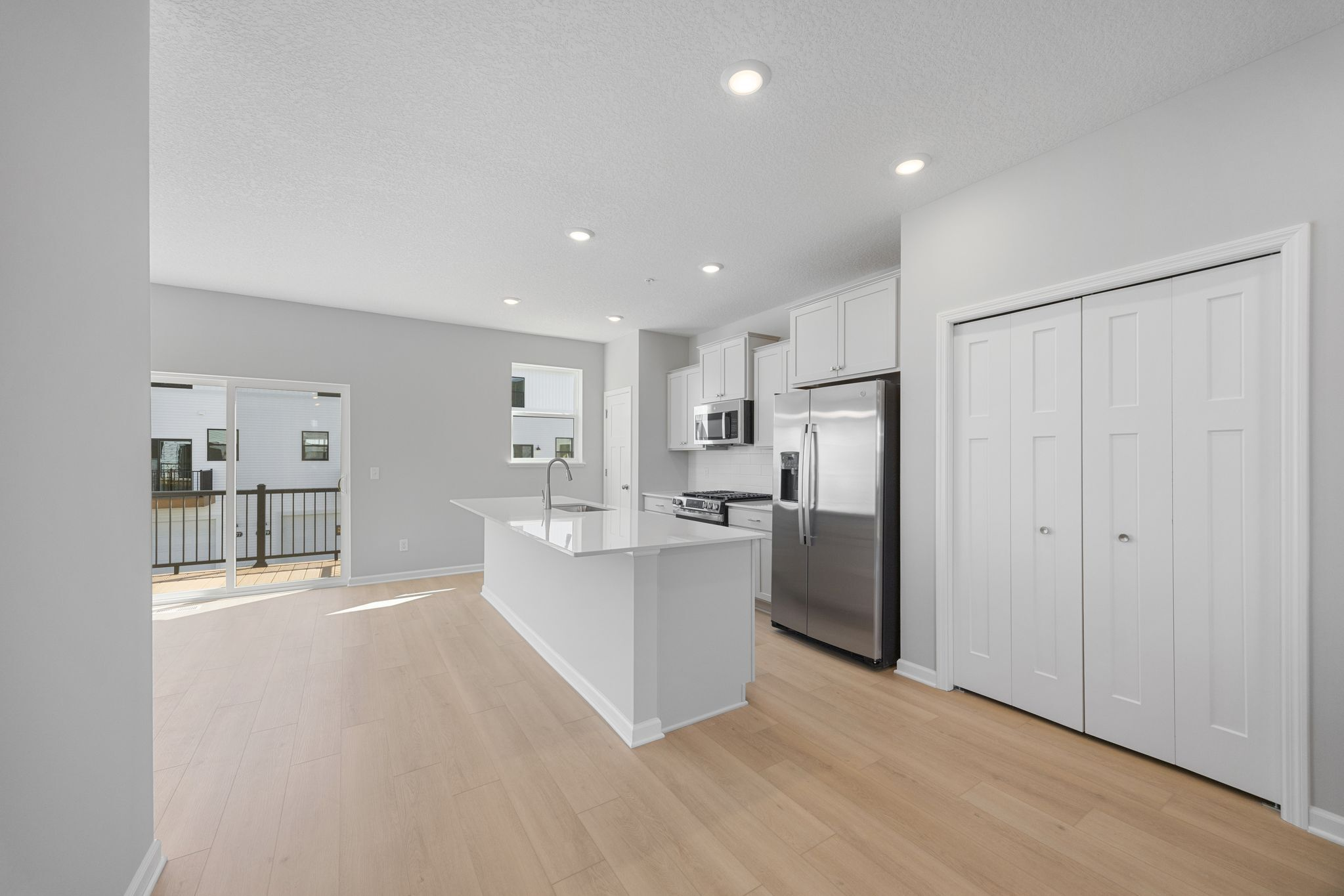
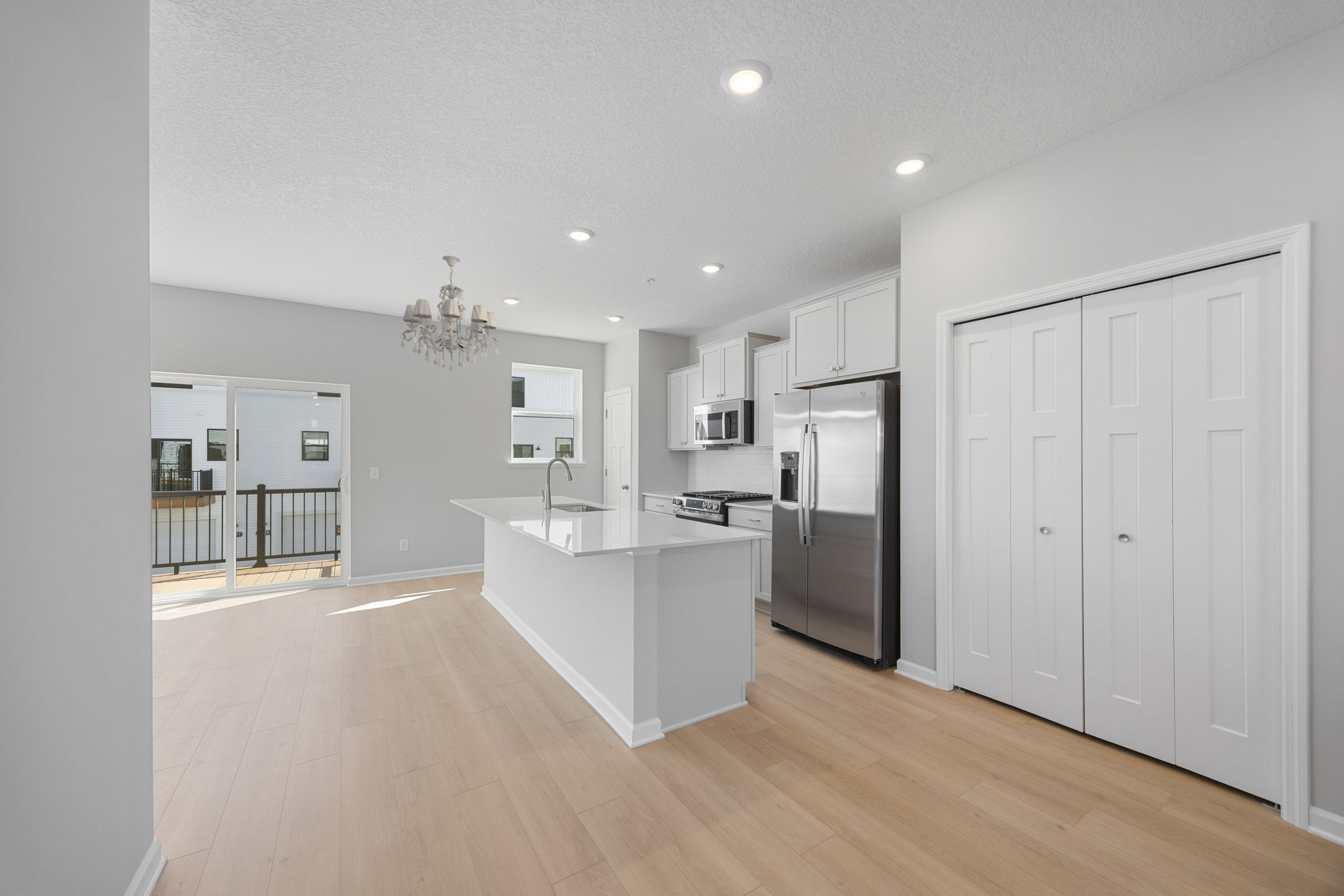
+ chandelier [399,255,500,373]
